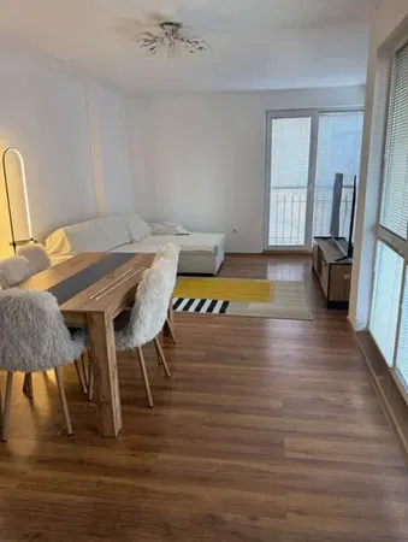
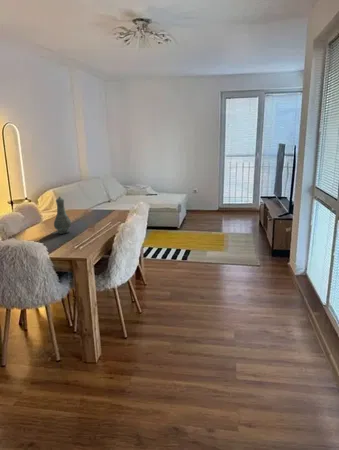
+ vase [53,196,72,235]
